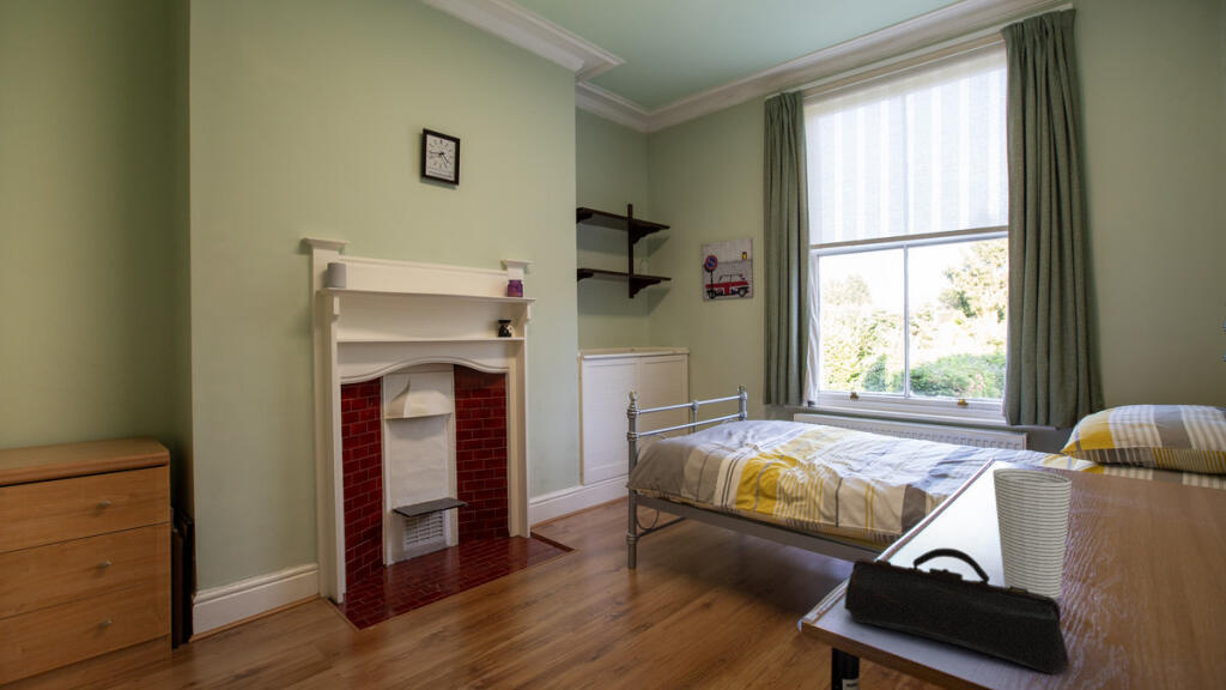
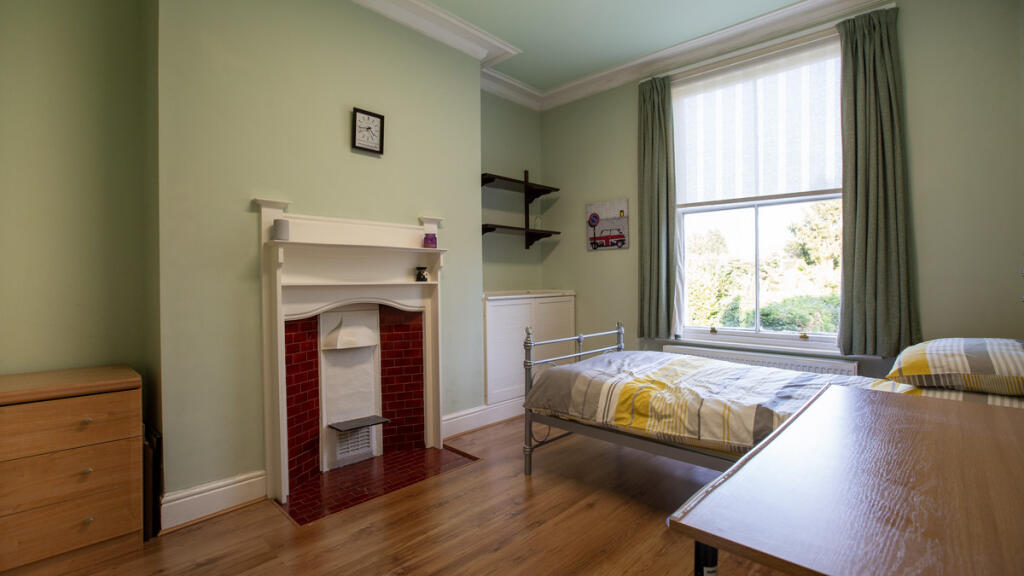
- pencil case [843,546,1072,676]
- cup [991,467,1073,601]
